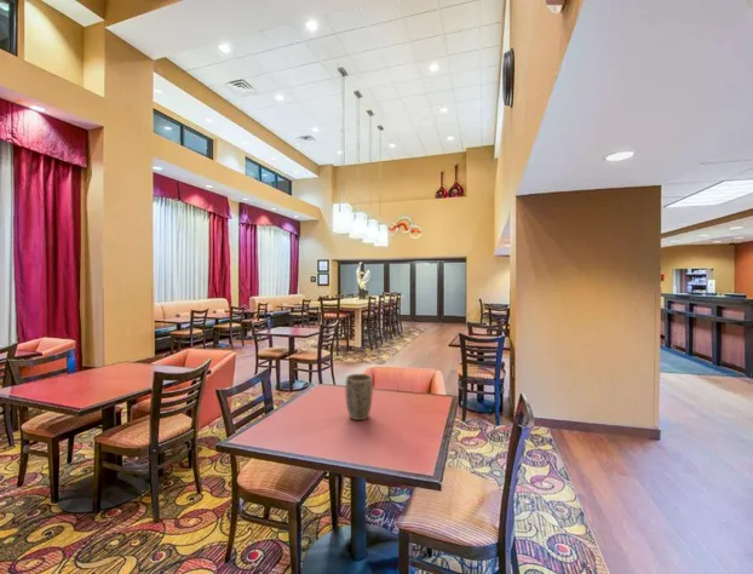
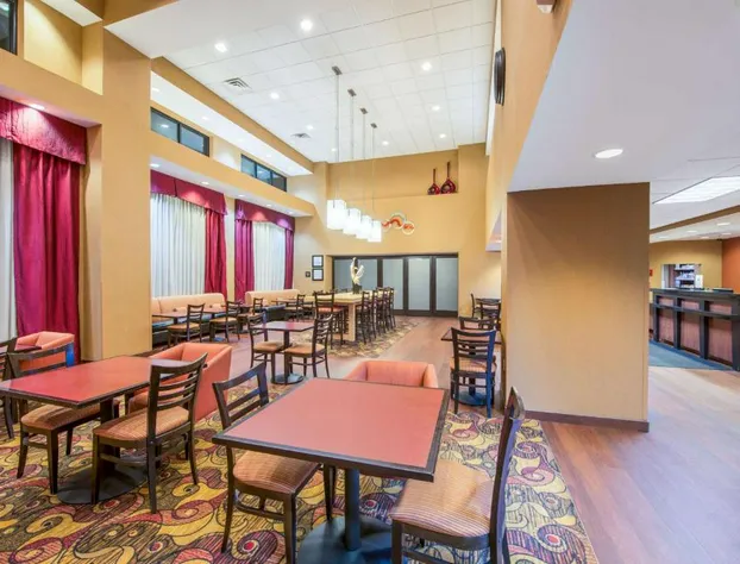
- plant pot [344,373,374,421]
